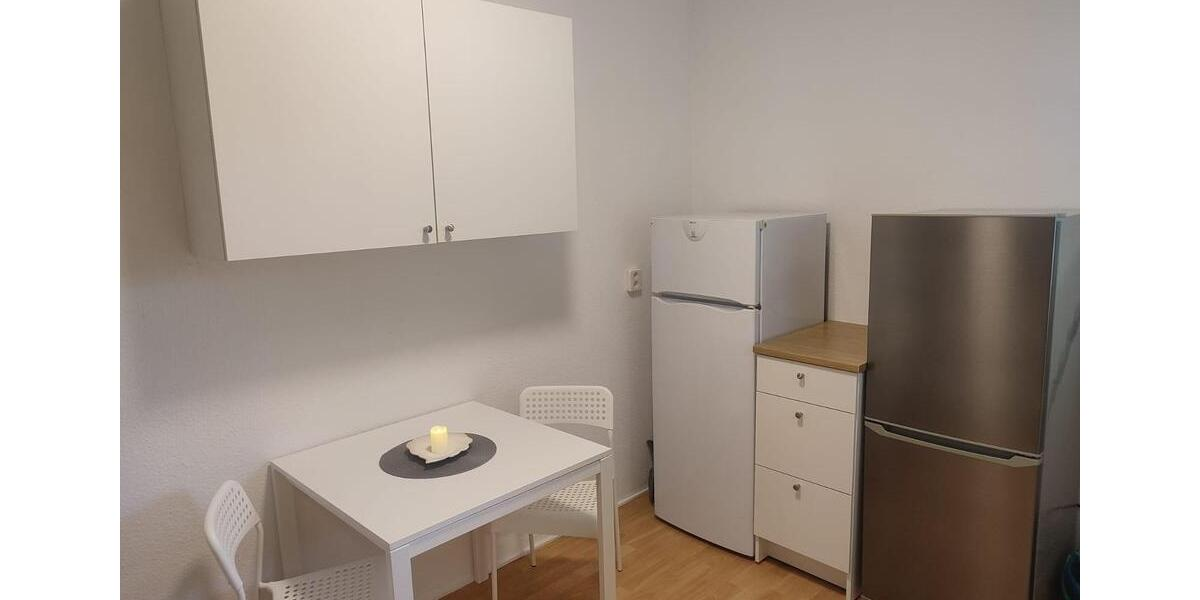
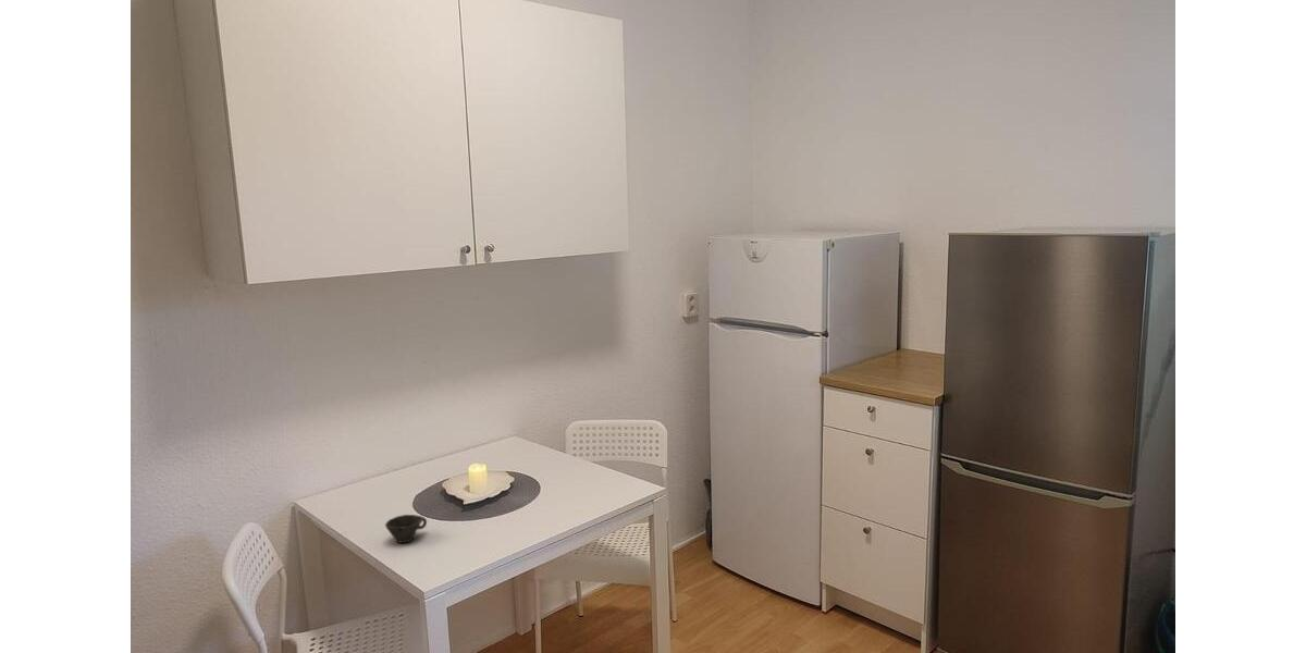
+ cup [384,514,428,544]
